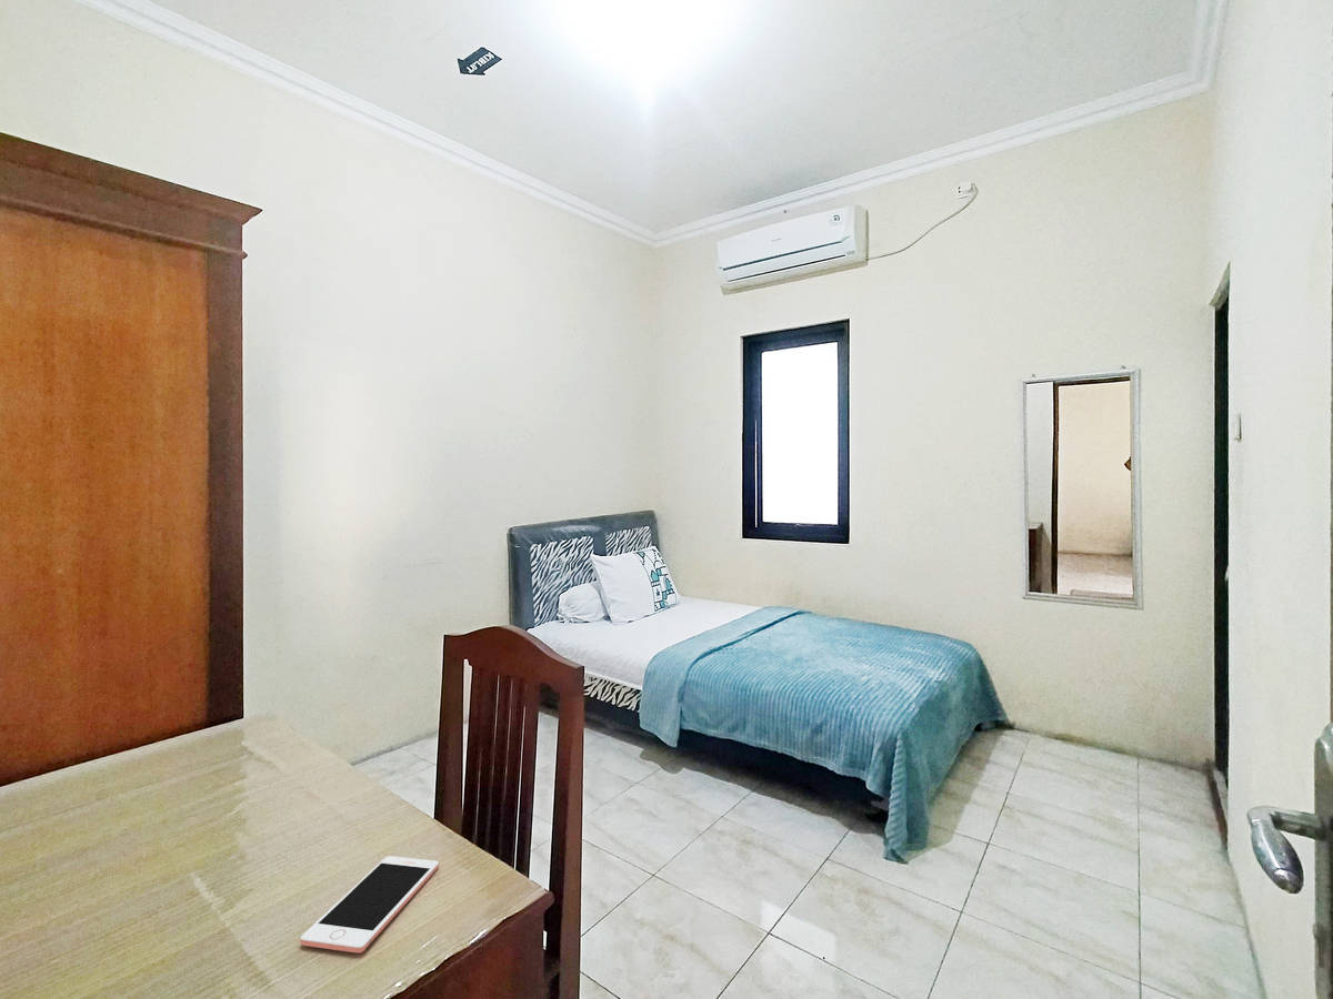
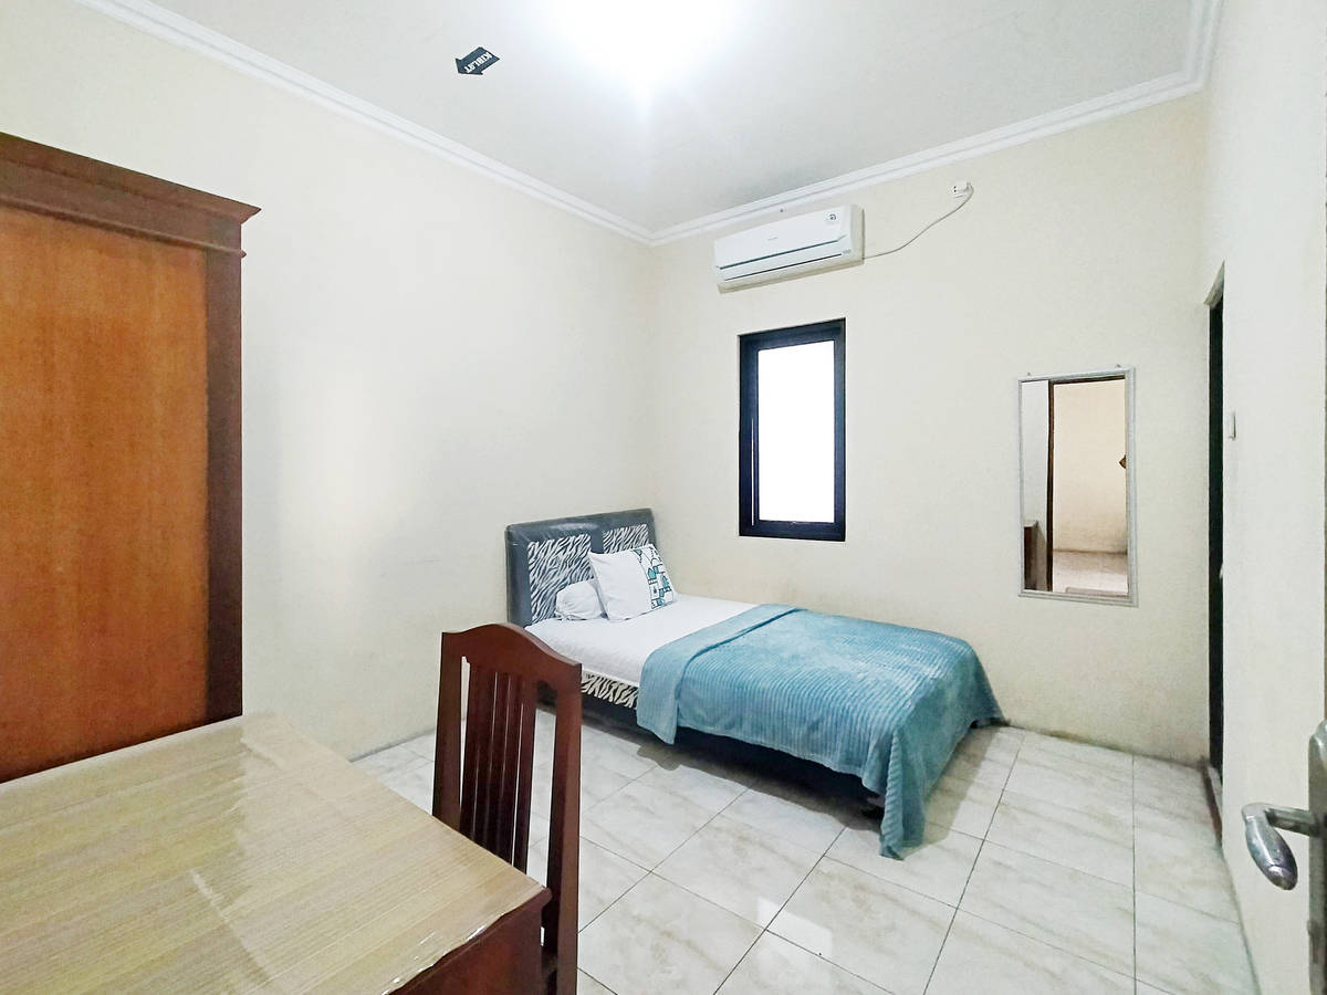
- cell phone [299,855,440,953]
